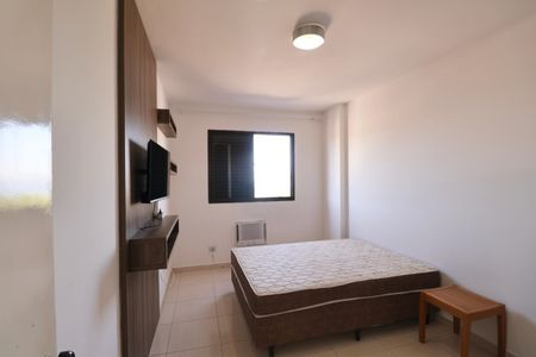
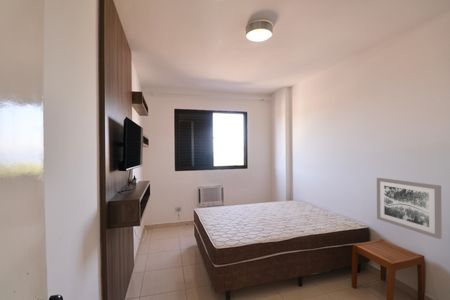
+ wall art [376,177,443,240]
